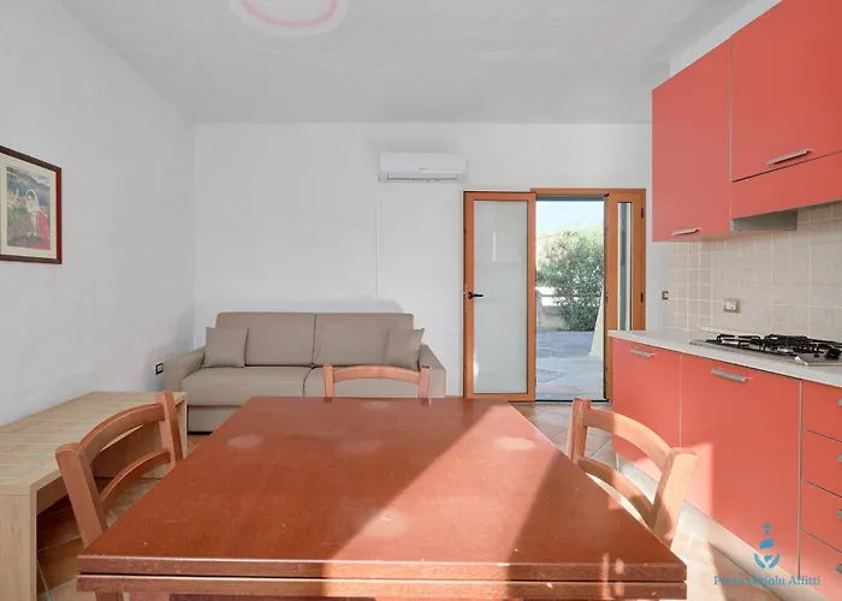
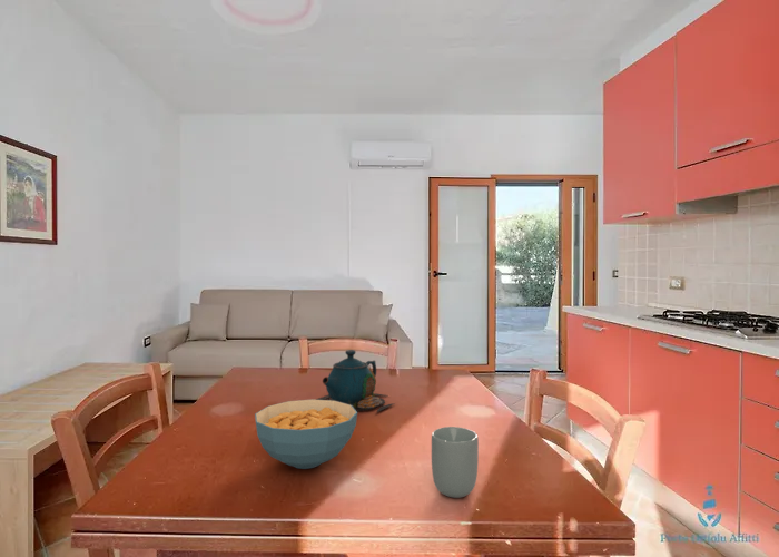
+ cereal bowl [254,398,358,470]
+ teapot [315,349,396,413]
+ cup [431,426,480,499]
